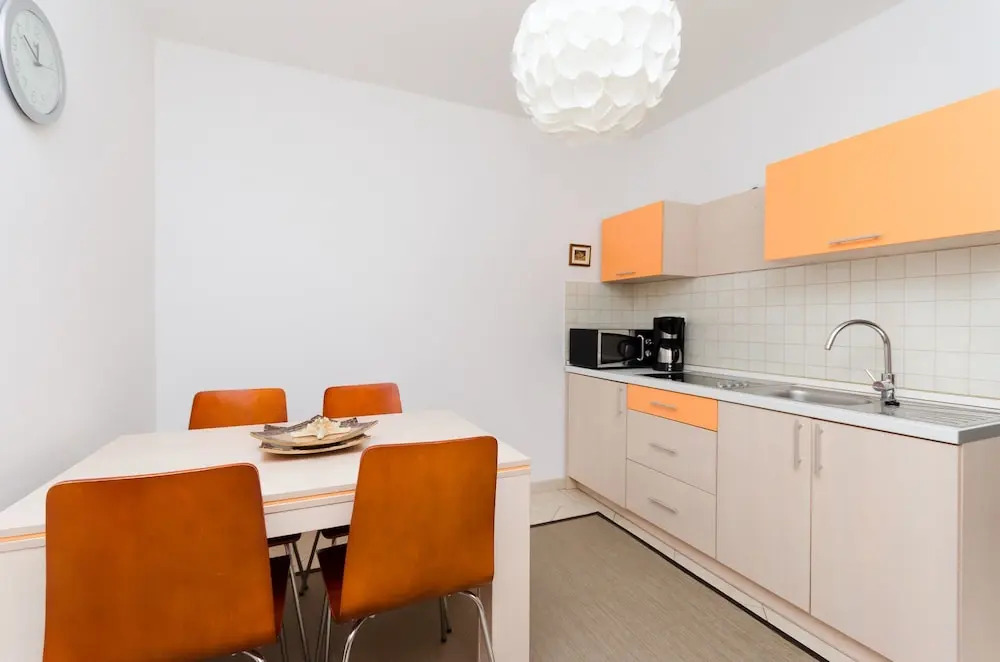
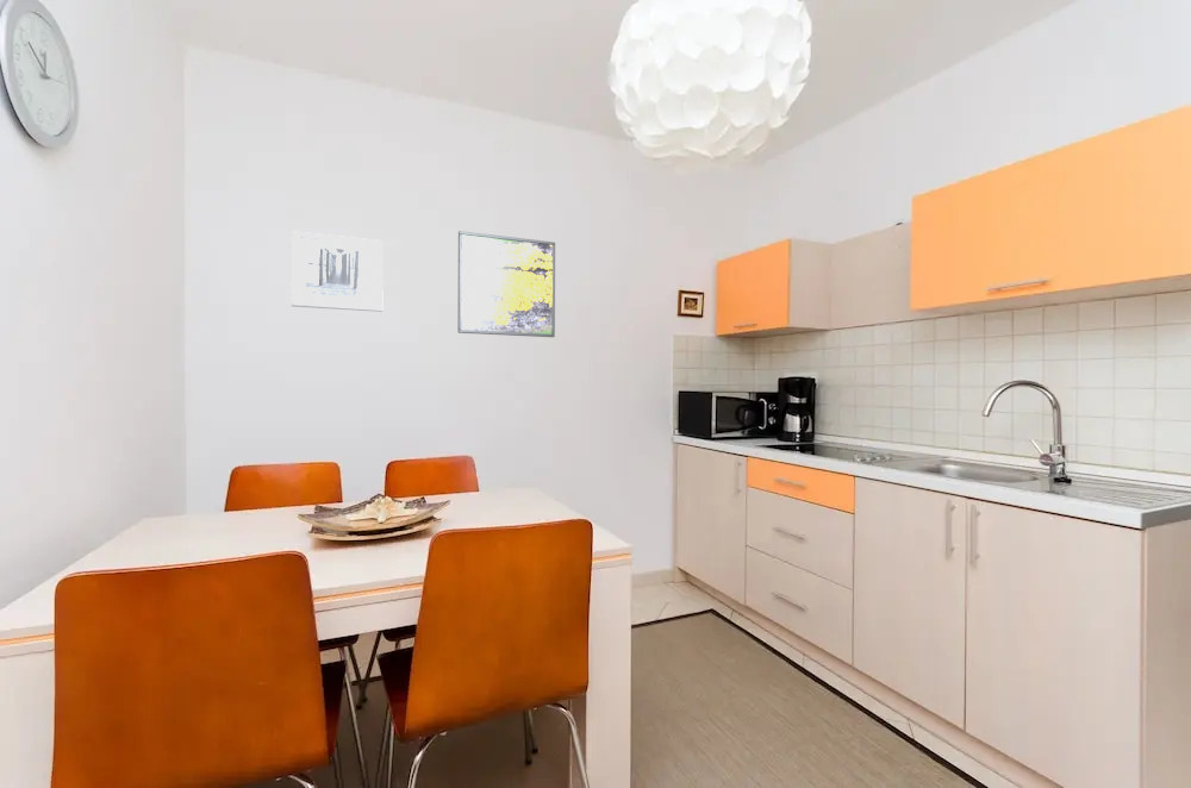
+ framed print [457,230,556,338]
+ wall art [291,231,385,313]
